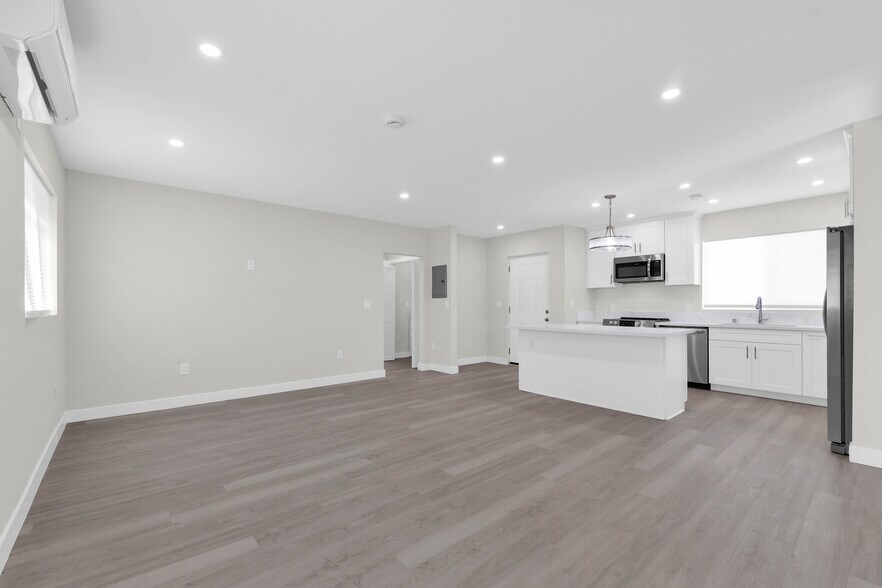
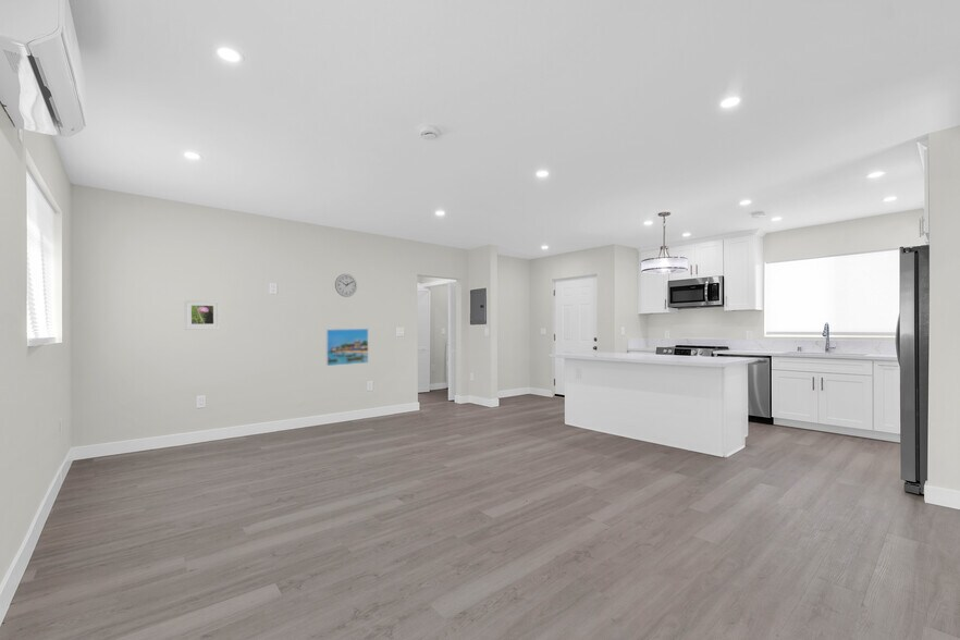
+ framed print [325,328,369,367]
+ wall clock [334,273,358,298]
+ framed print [184,299,221,331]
